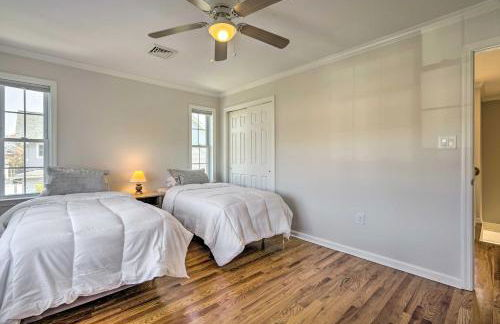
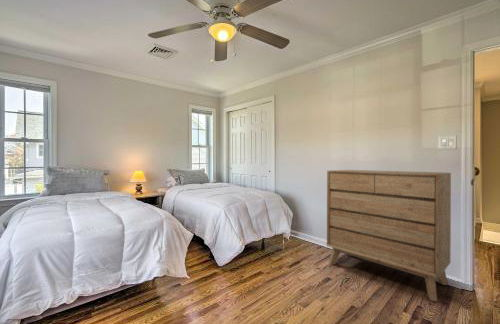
+ dresser [326,169,452,302]
